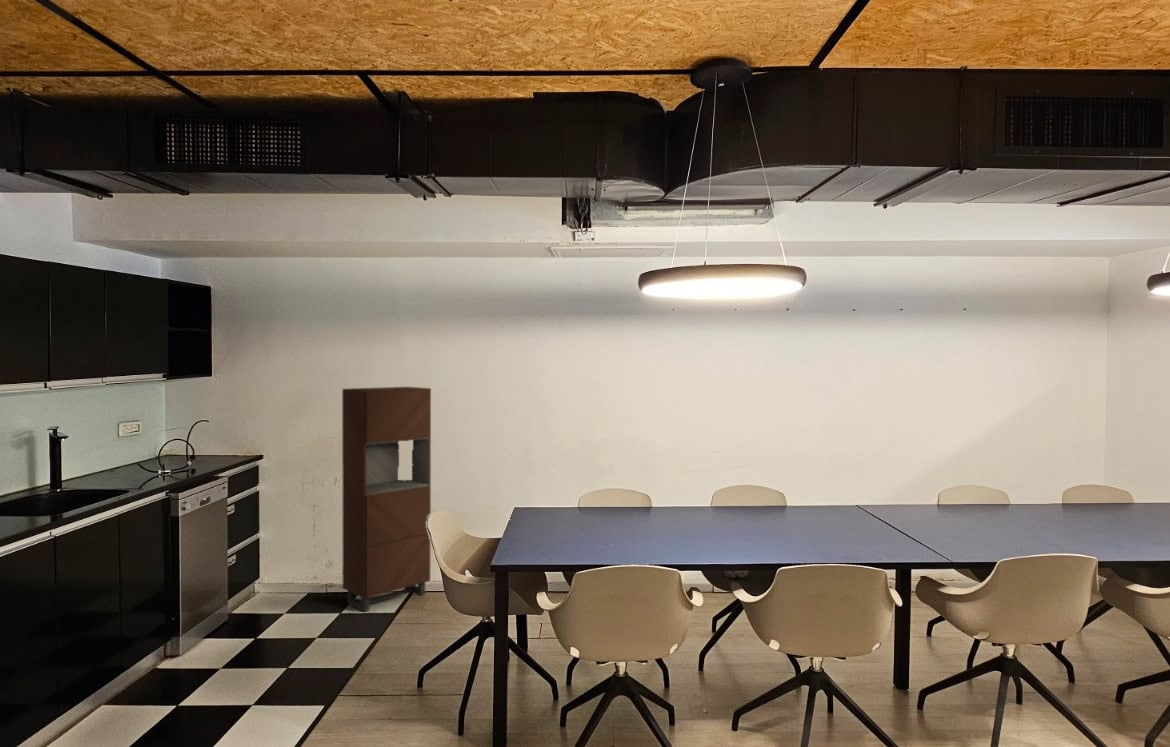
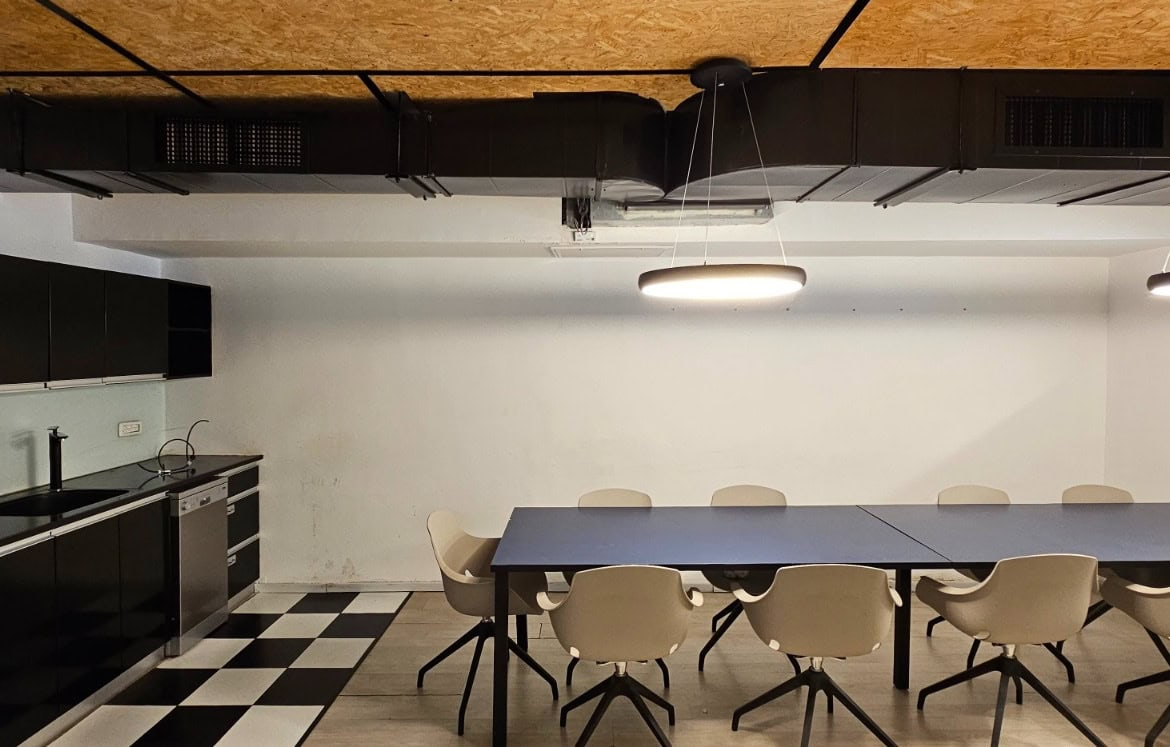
- storage cabinet [341,386,432,613]
